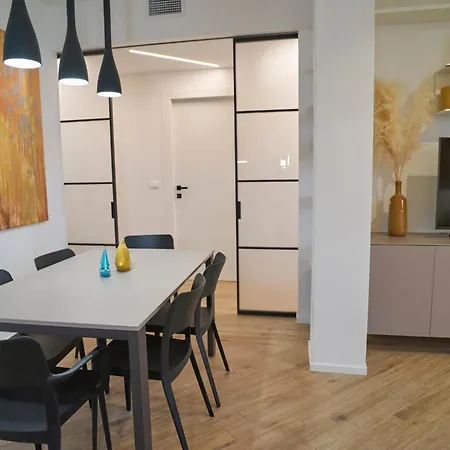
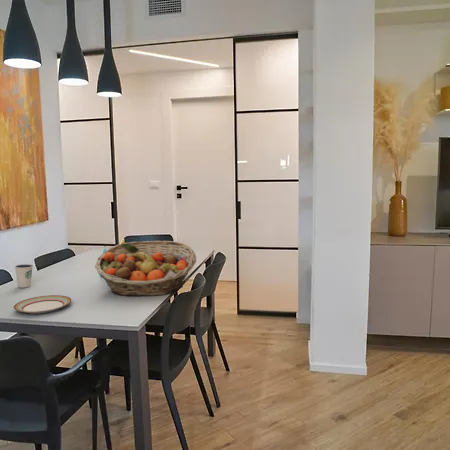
+ fruit basket [94,240,197,297]
+ plate [13,294,72,314]
+ dixie cup [14,263,34,289]
